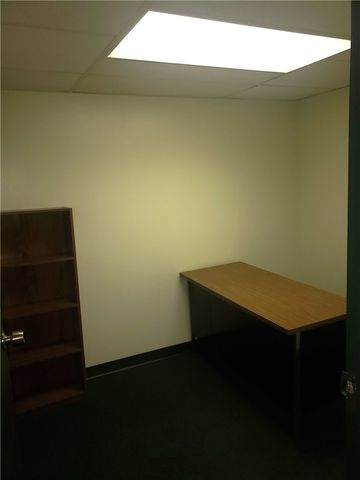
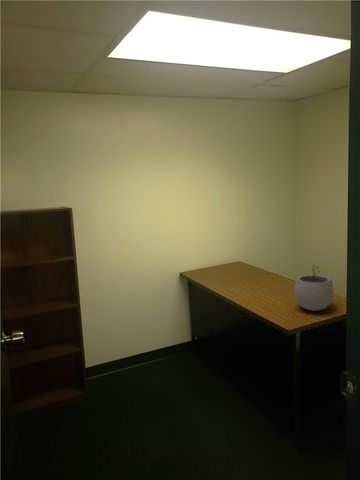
+ plant pot [293,265,335,312]
